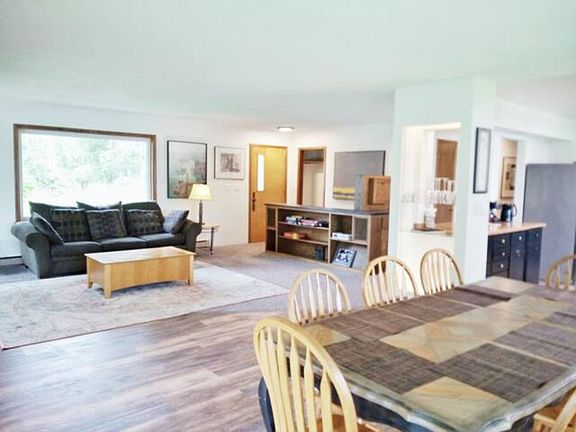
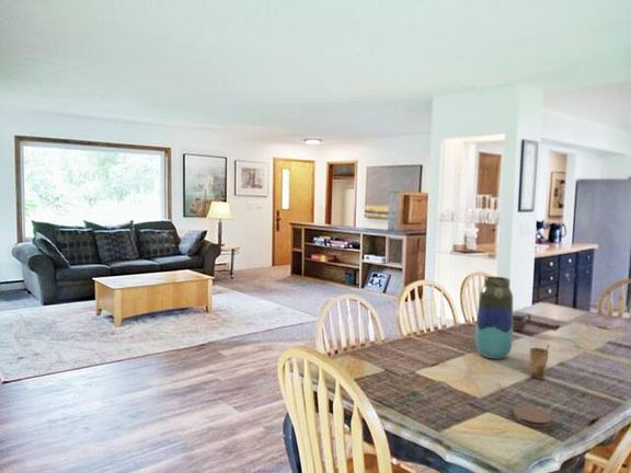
+ cup [529,344,550,380]
+ vase [474,275,514,360]
+ cup [513,312,532,332]
+ coaster [512,405,553,428]
